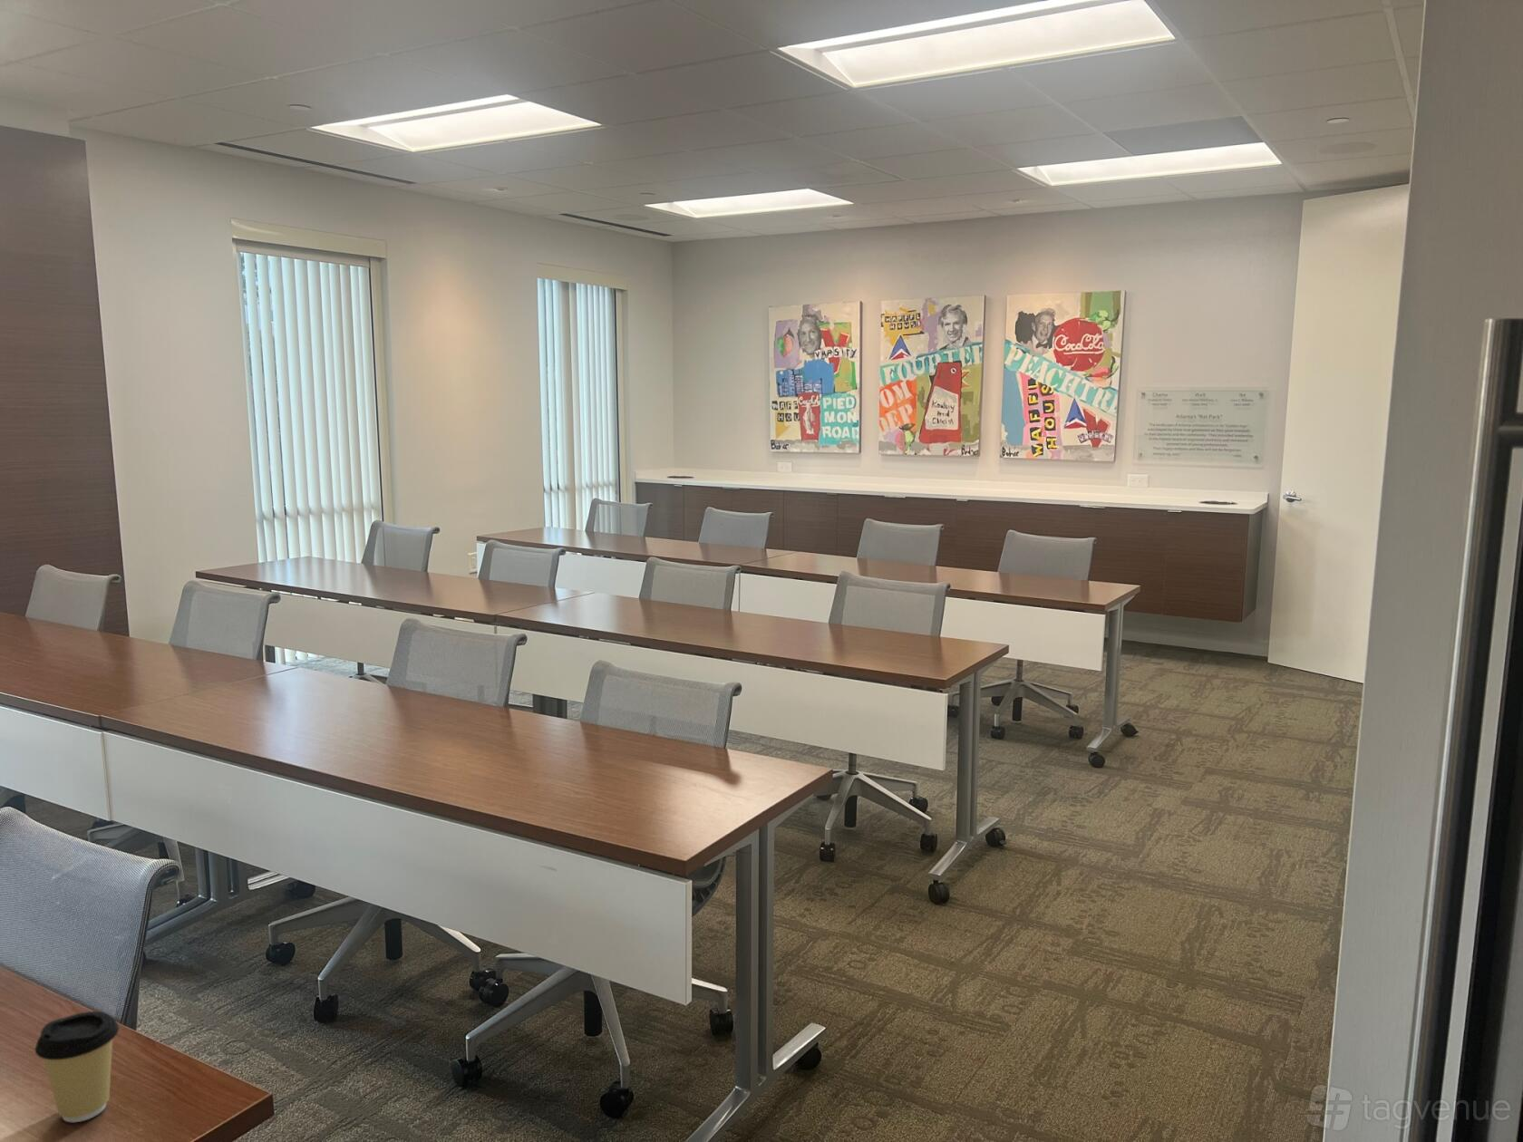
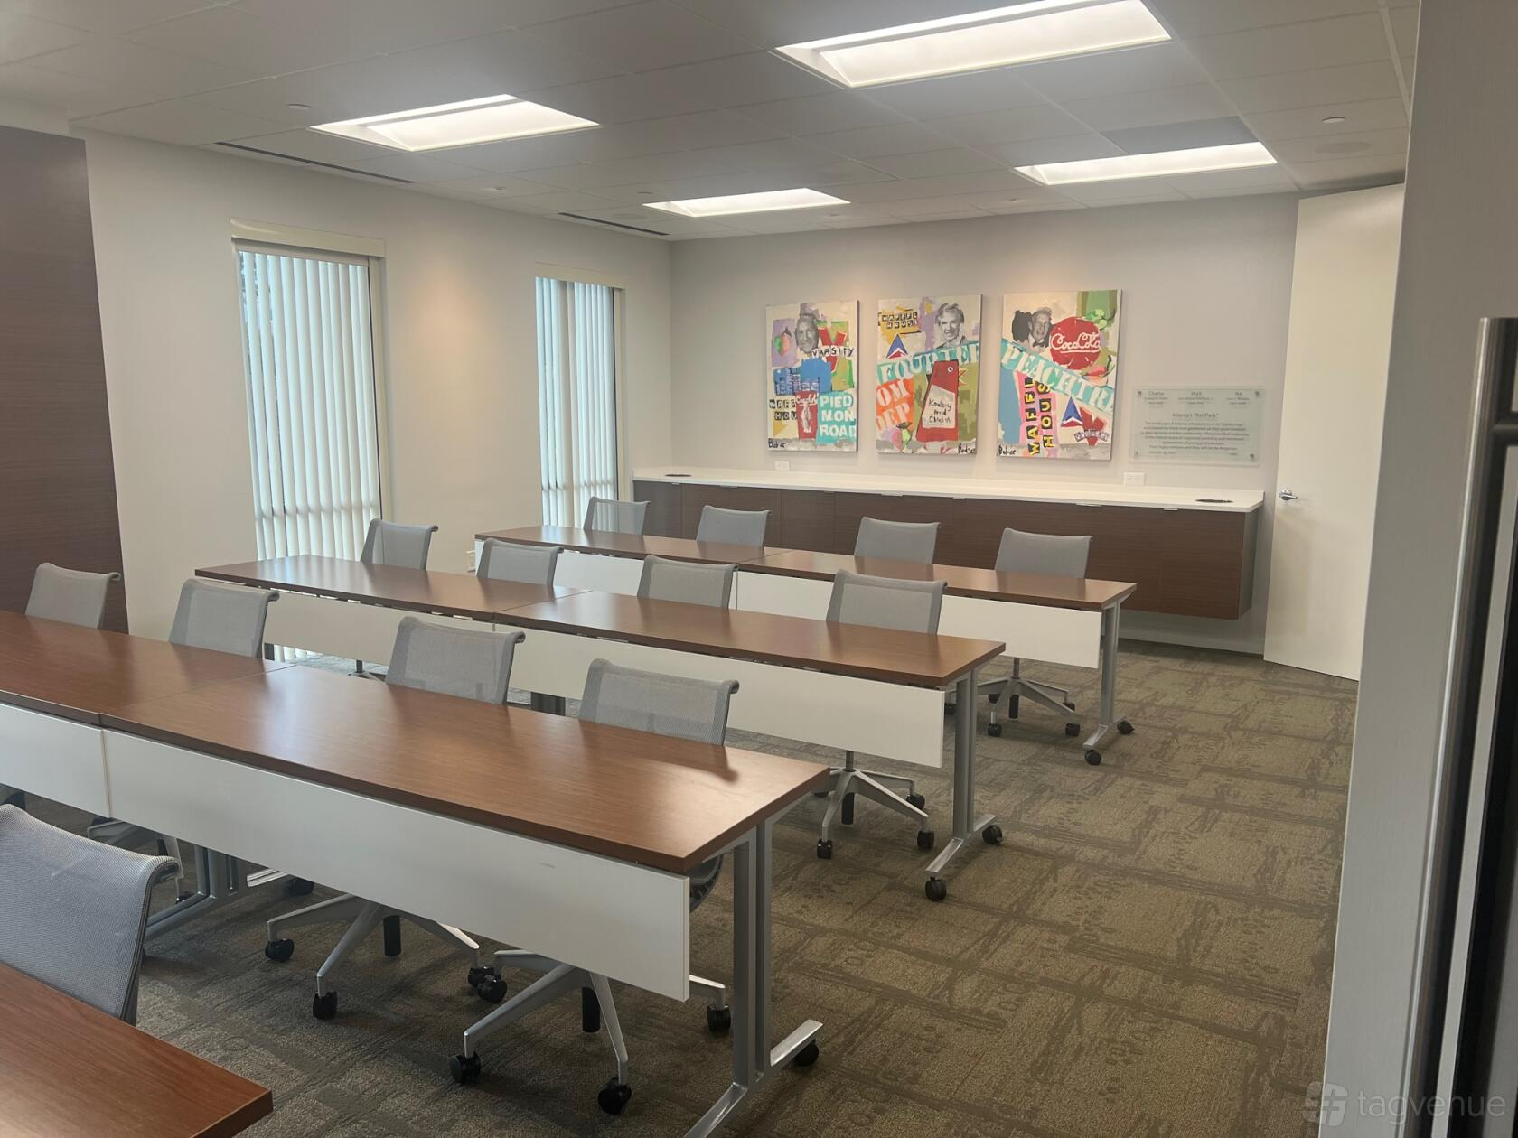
- coffee cup [35,1010,120,1123]
